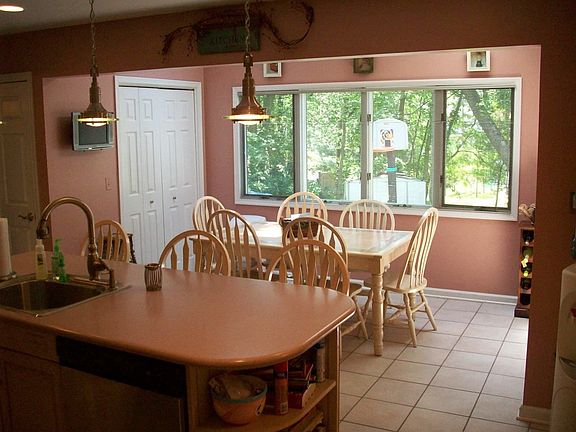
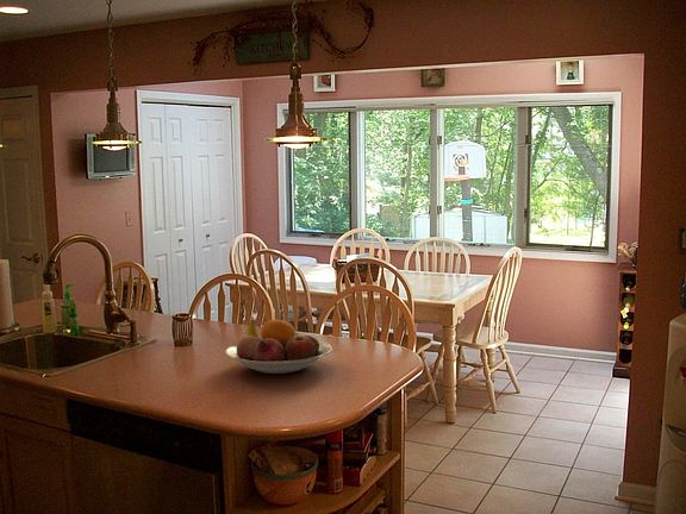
+ fruit bowl [224,319,333,375]
